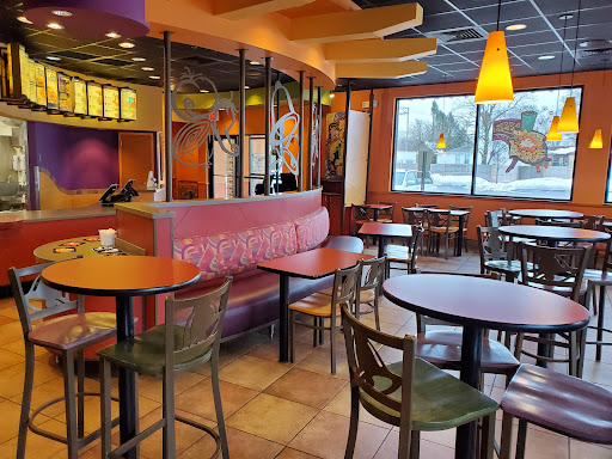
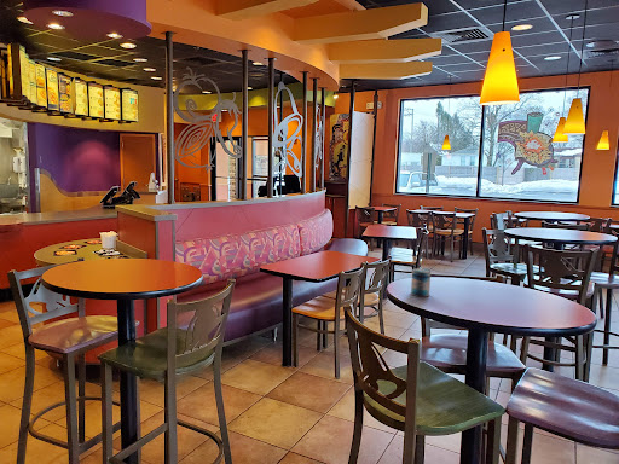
+ beverage can [410,267,432,297]
